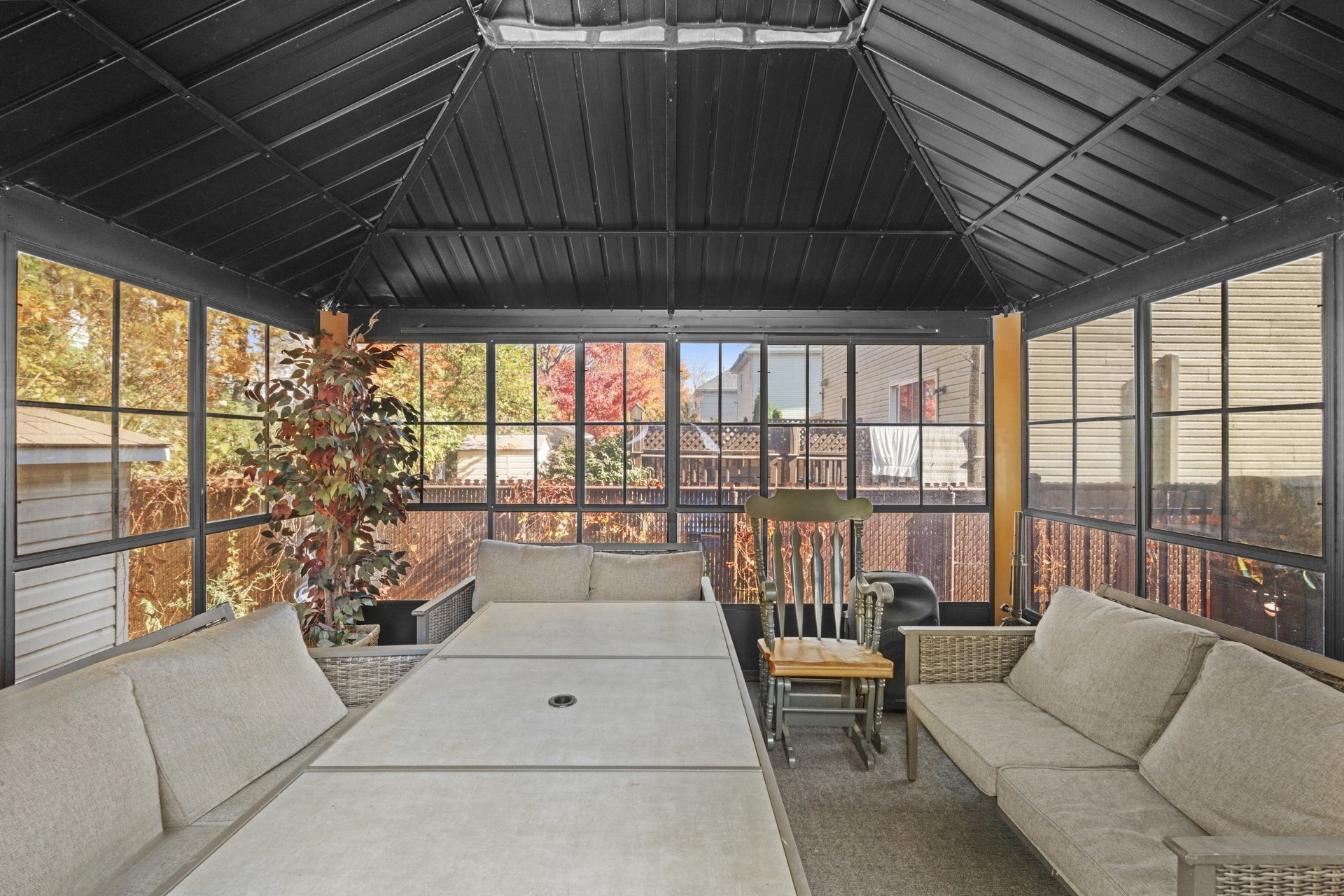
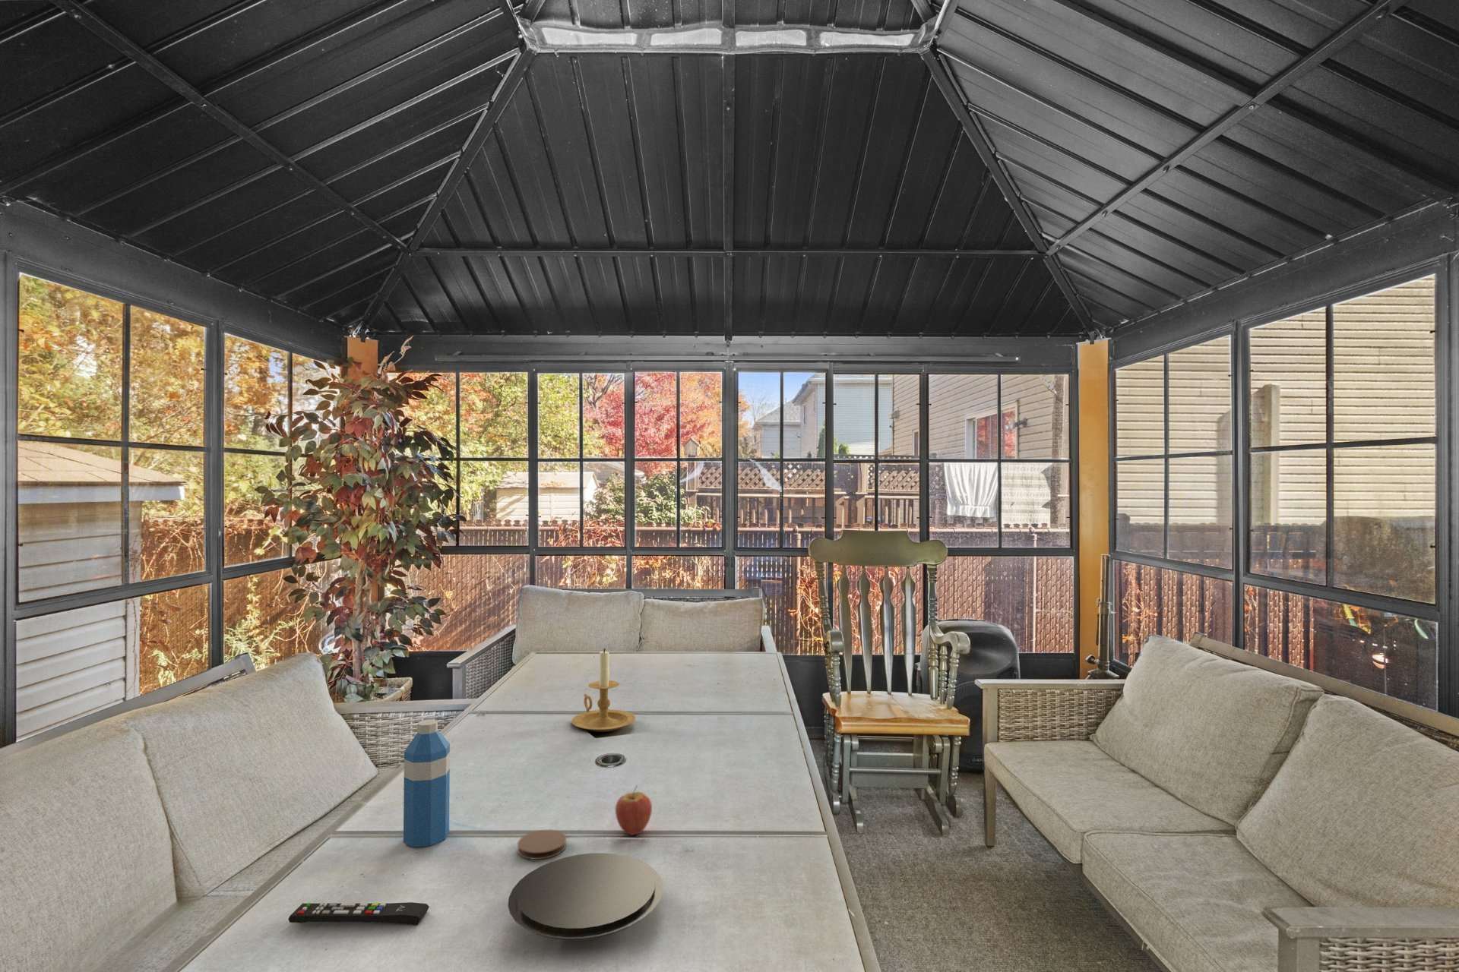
+ coaster [517,829,567,860]
+ candle holder [571,648,636,732]
+ plate [508,852,664,941]
+ remote control [288,901,430,925]
+ fruit [614,784,652,836]
+ water bottle [403,718,451,847]
